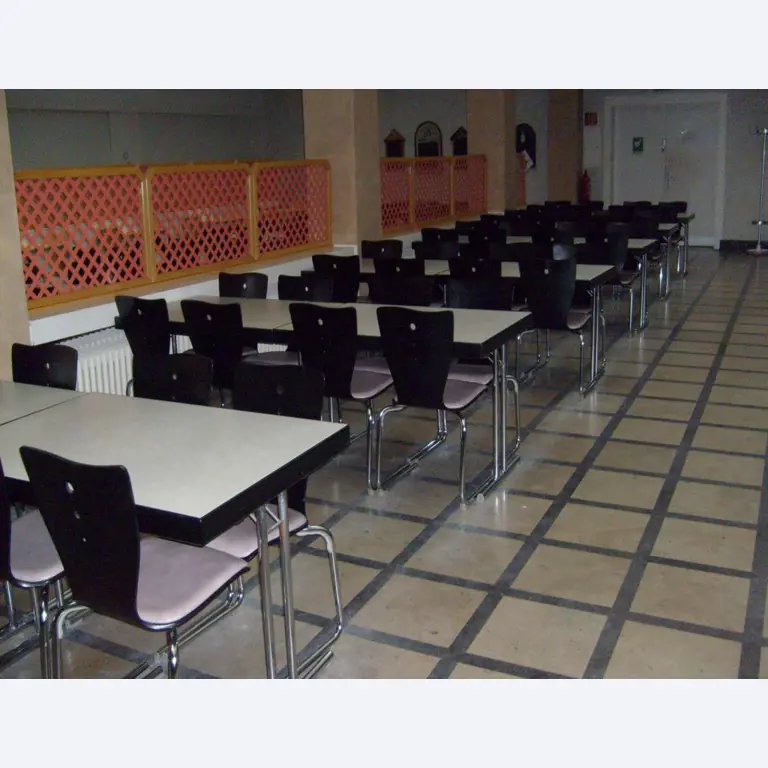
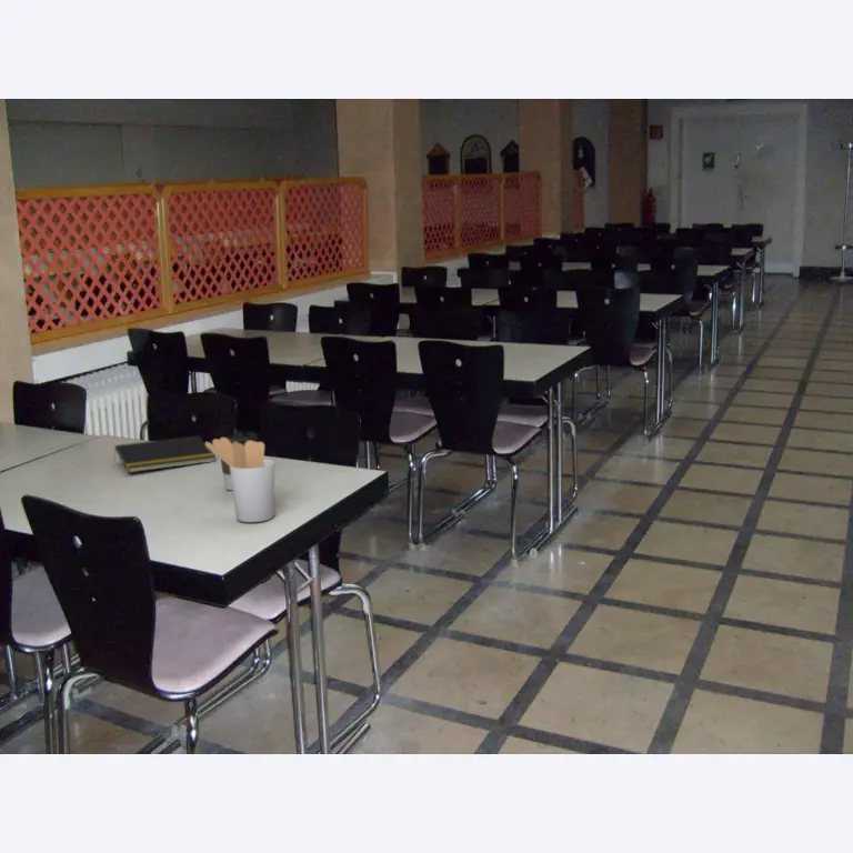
+ utensil holder [204,436,275,523]
+ notepad [113,434,217,474]
+ coffee cup [220,435,250,491]
